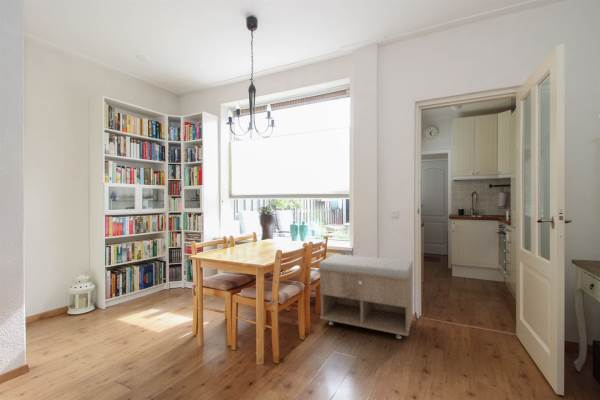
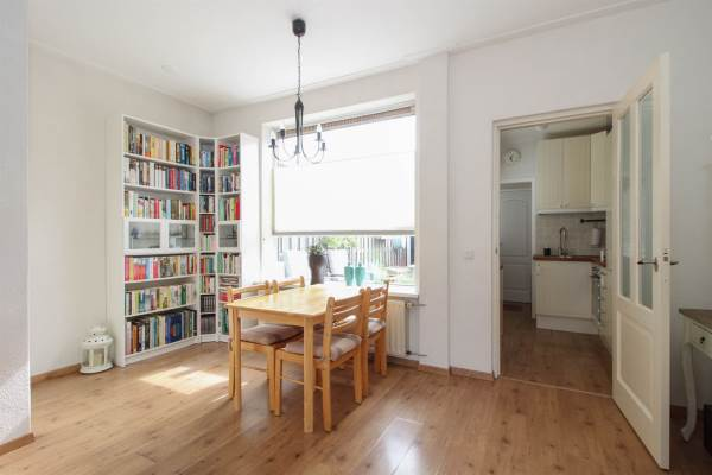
- storage bench [318,253,414,340]
